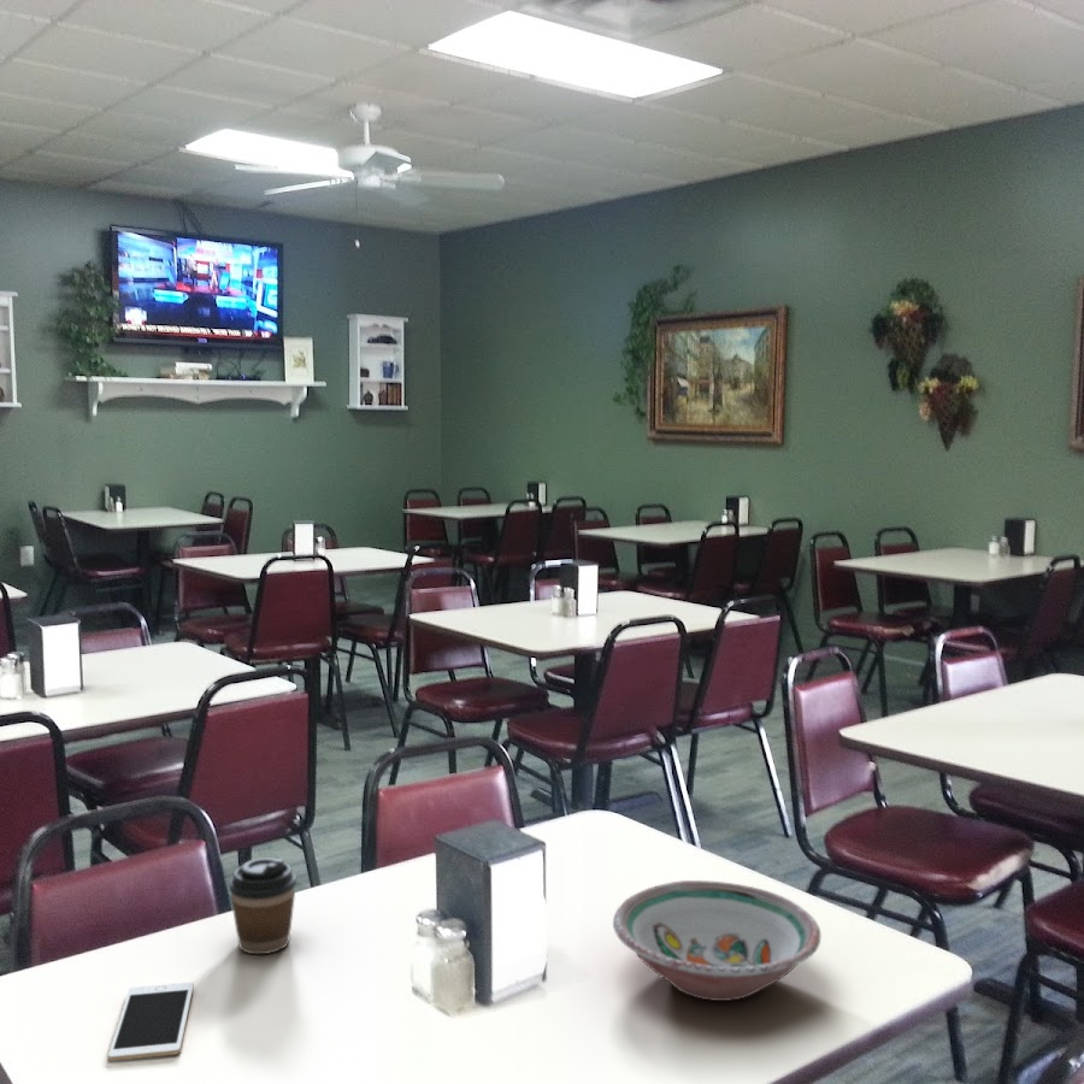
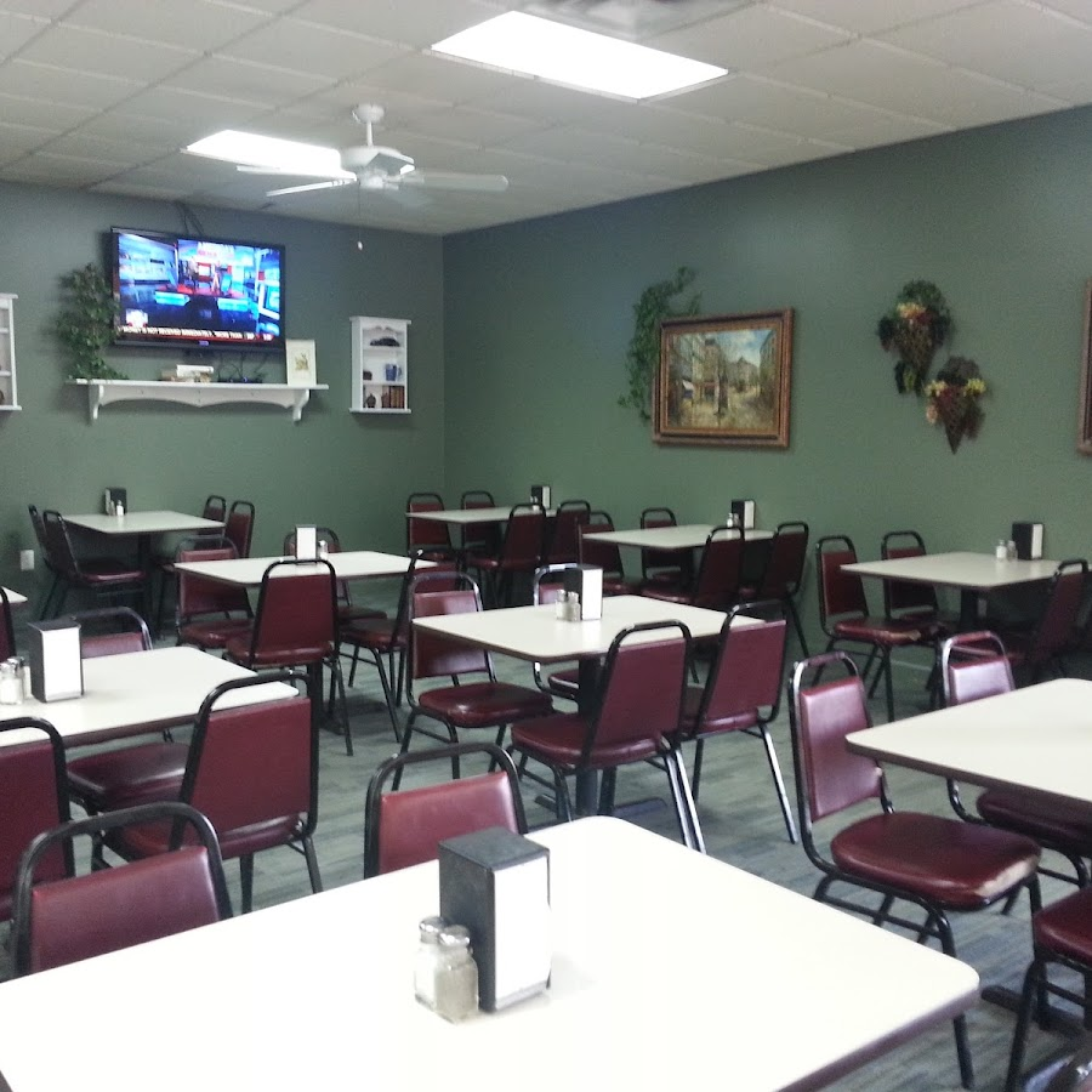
- coffee cup [228,856,297,955]
- cell phone [107,980,195,1062]
- bowl [612,879,821,1002]
